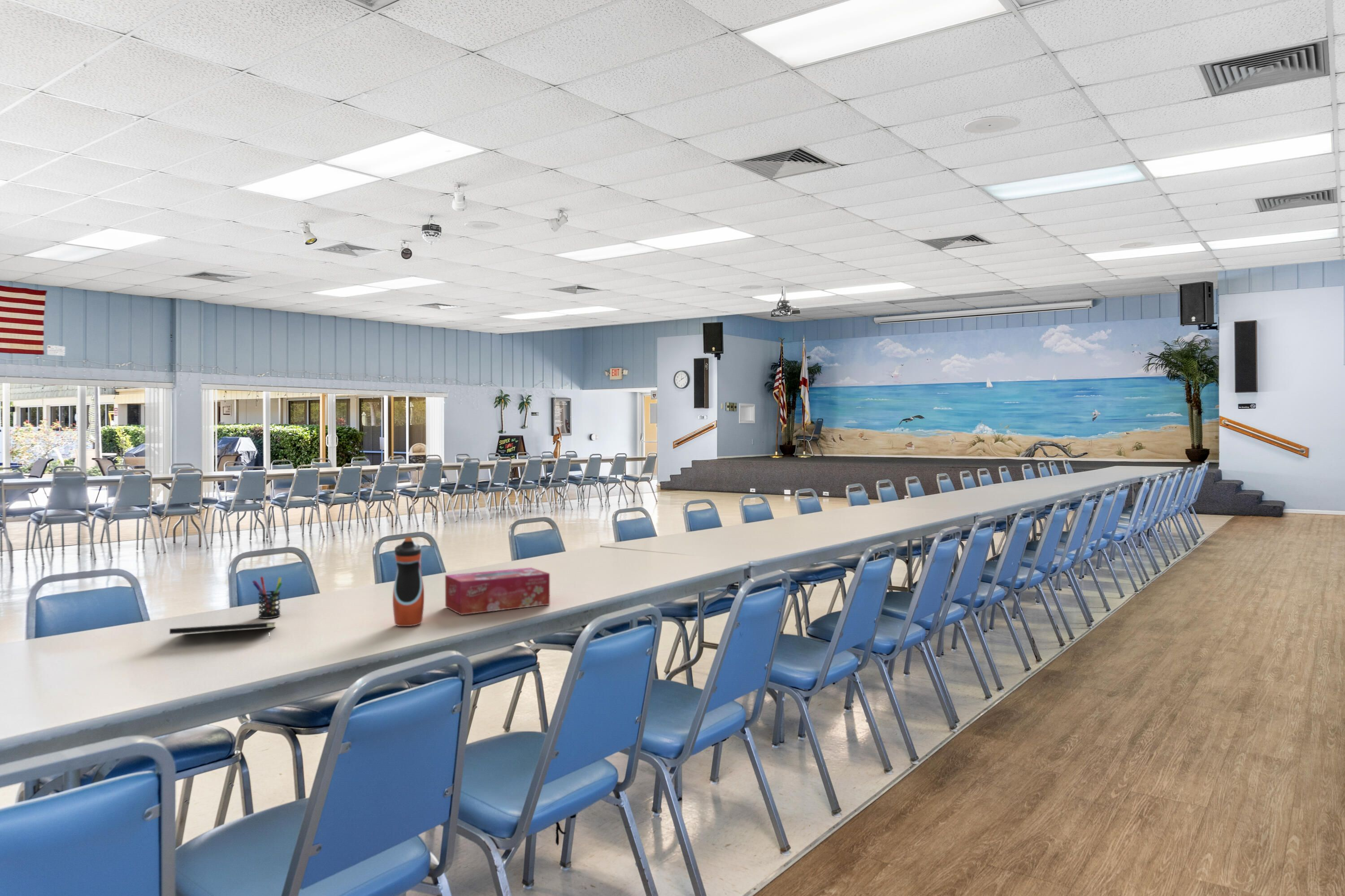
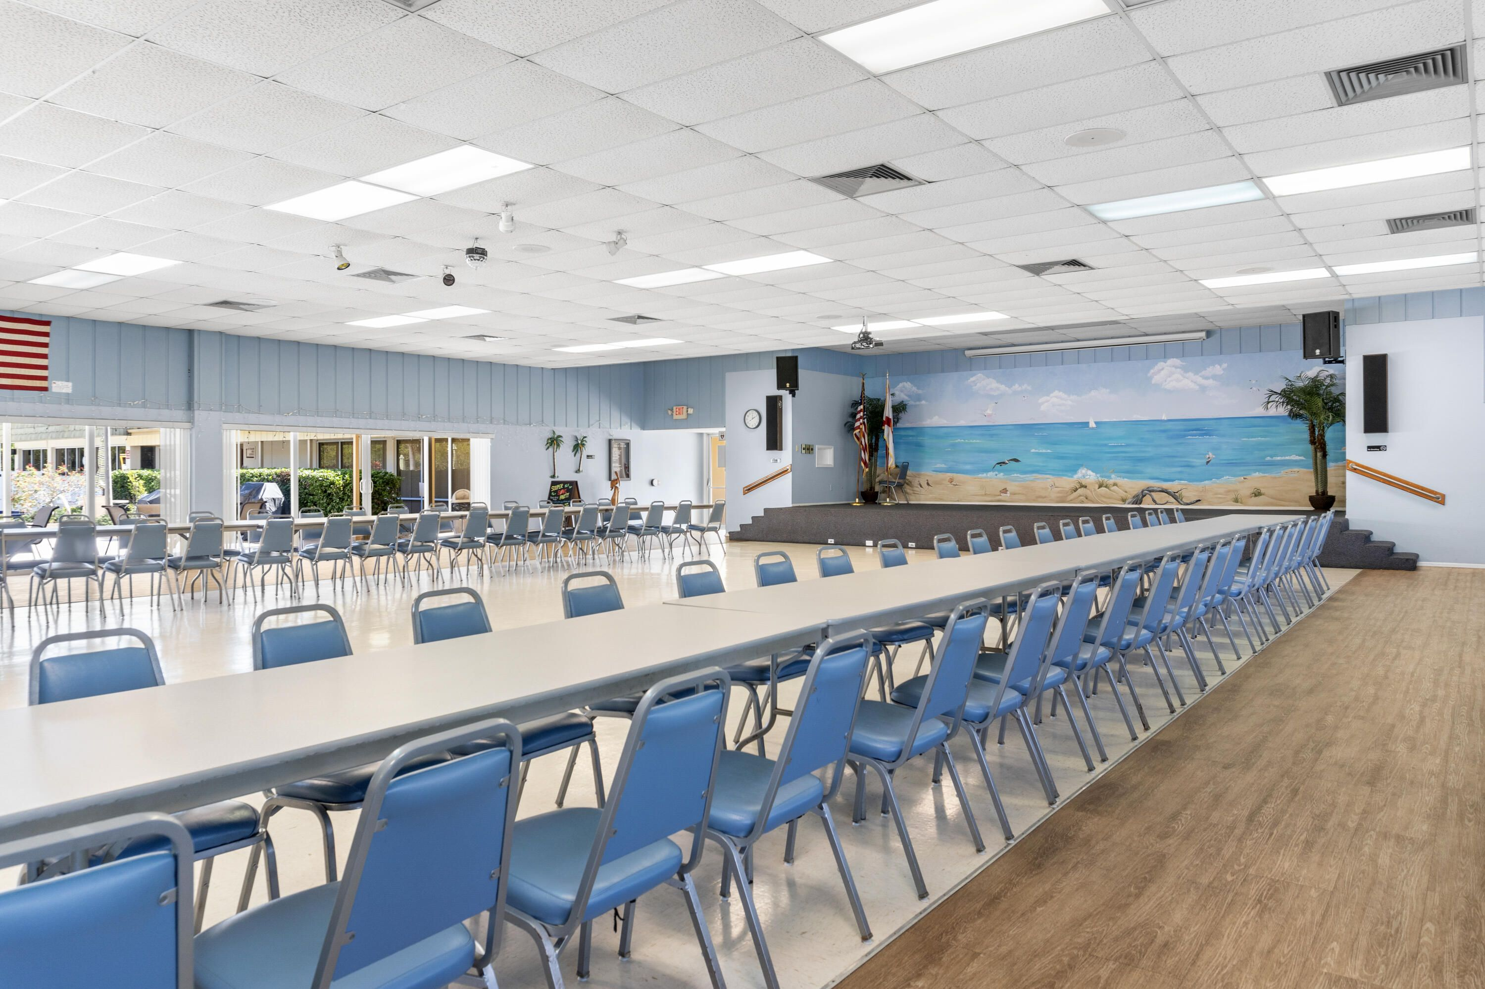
- tissue box [445,567,550,615]
- water bottle [392,537,425,627]
- notepad [169,622,276,640]
- pen holder [252,576,283,619]
